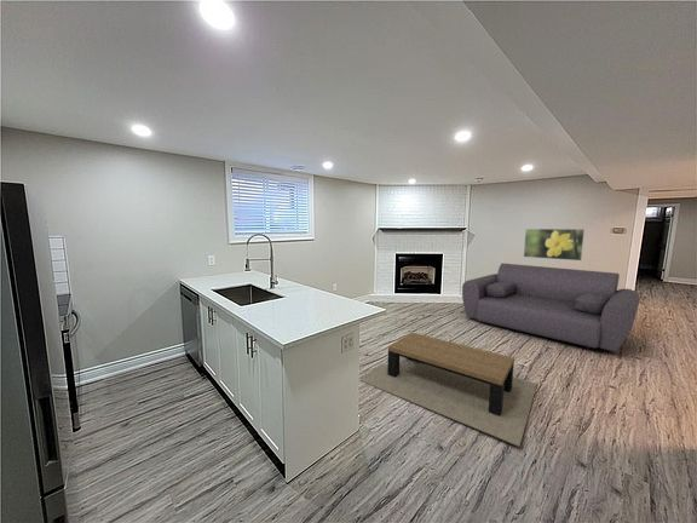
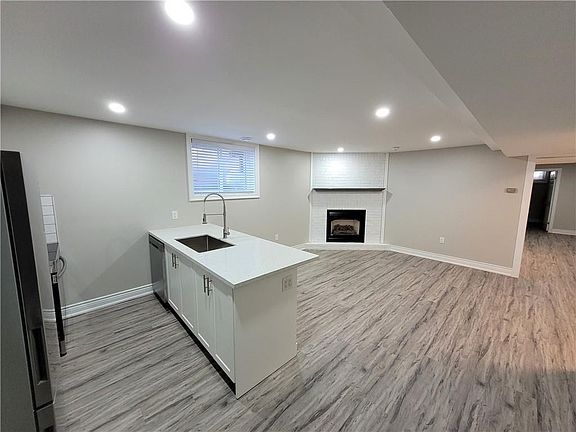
- coffee table [359,332,538,448]
- sofa [461,262,640,354]
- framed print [523,228,586,262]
